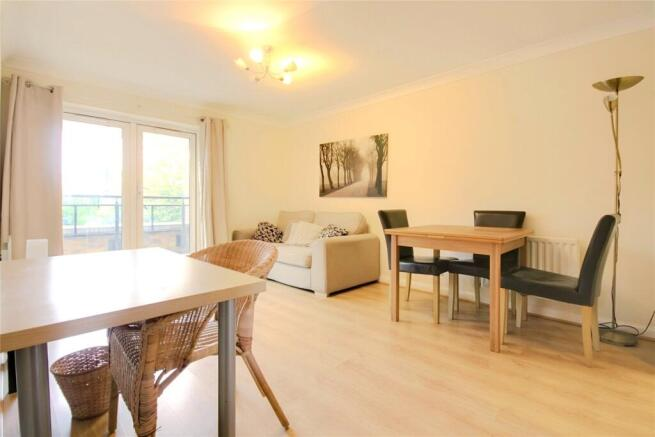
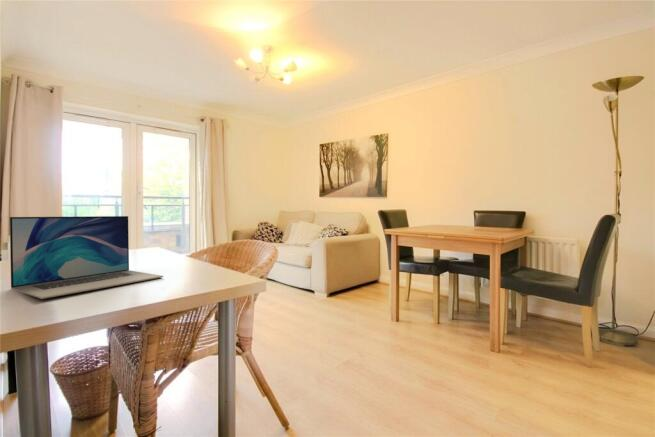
+ laptop [9,215,164,300]
